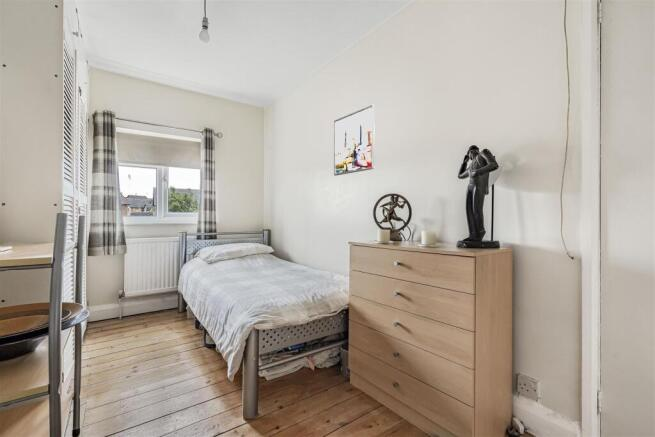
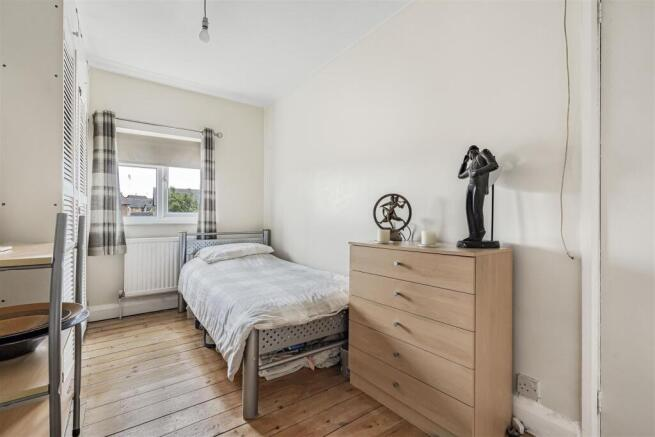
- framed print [333,104,376,177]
